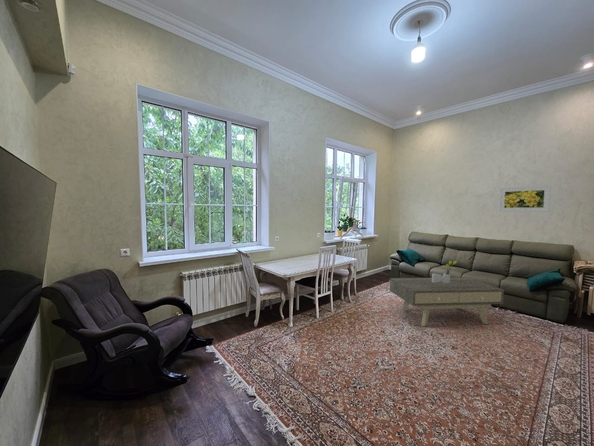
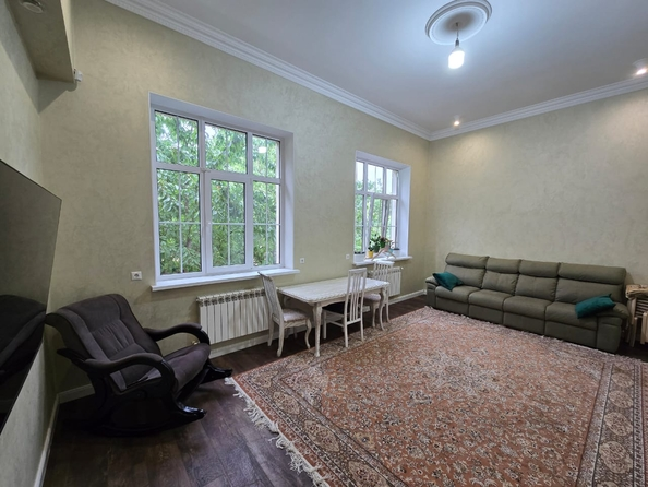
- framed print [498,185,552,213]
- coffee table [389,276,505,327]
- bouquet [431,260,458,287]
